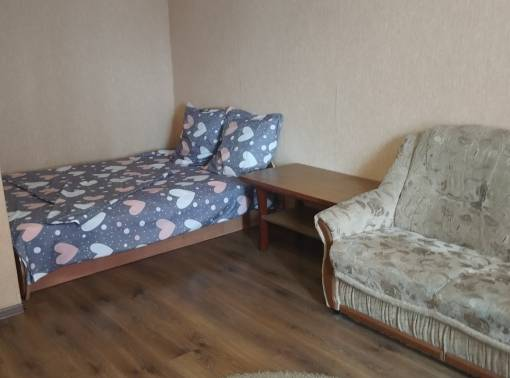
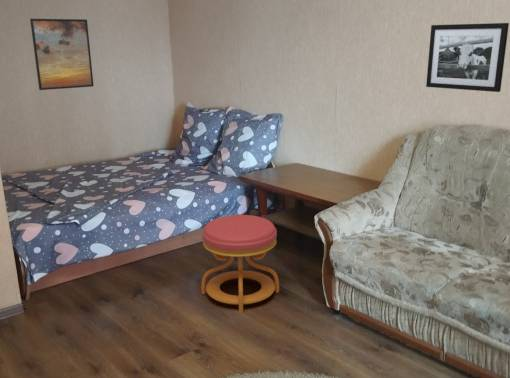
+ picture frame [425,22,510,93]
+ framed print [29,18,95,91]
+ stool [200,214,280,314]
